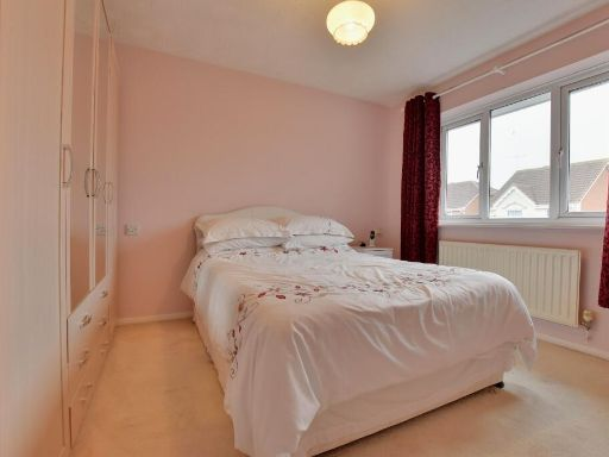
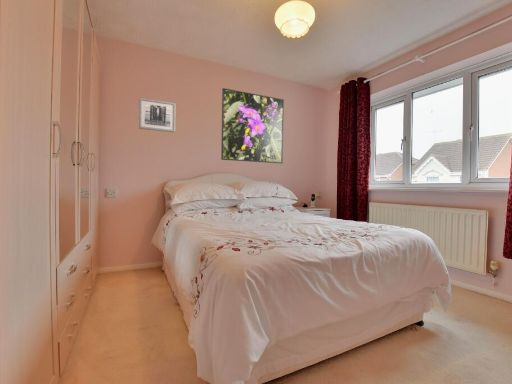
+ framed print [220,87,285,164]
+ wall art [138,97,177,133]
